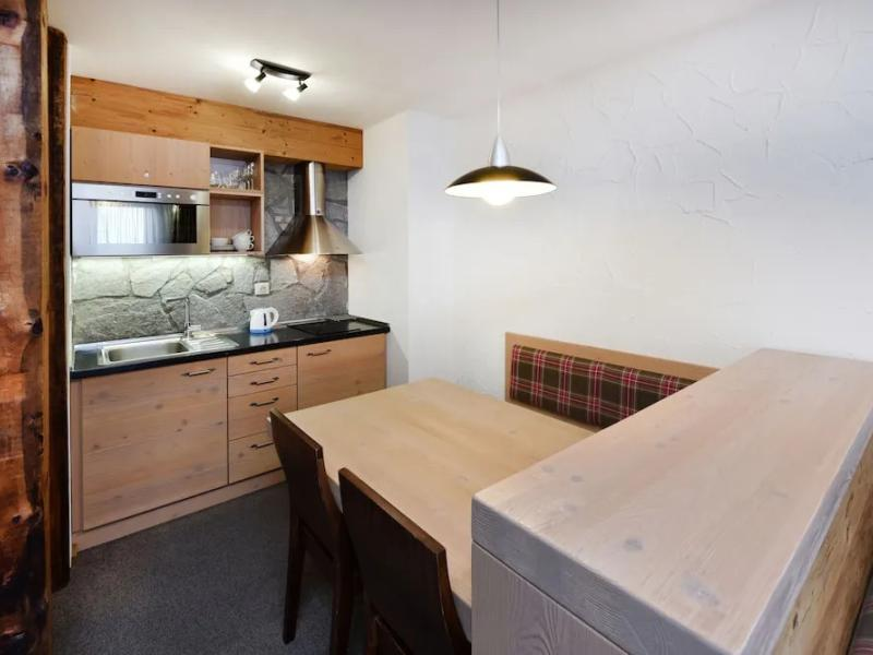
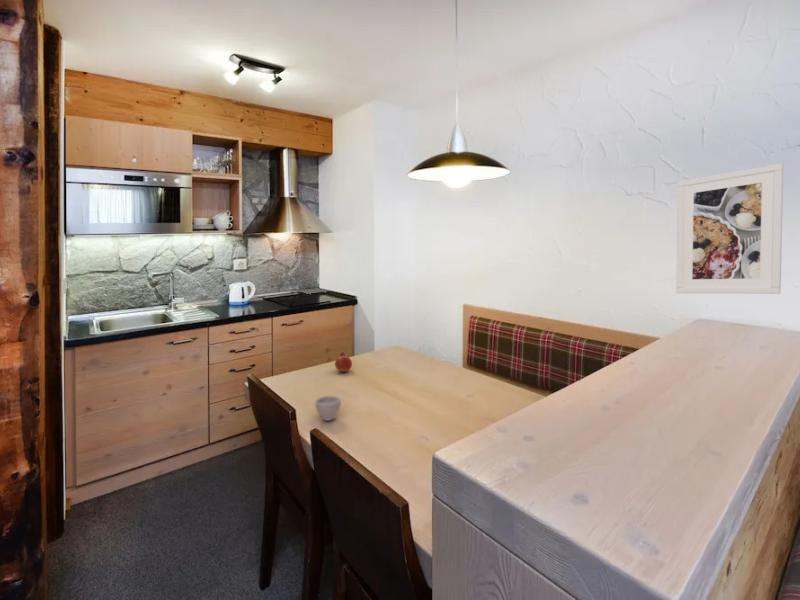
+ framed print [675,163,784,295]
+ fruit [334,351,353,373]
+ cup [314,394,342,422]
